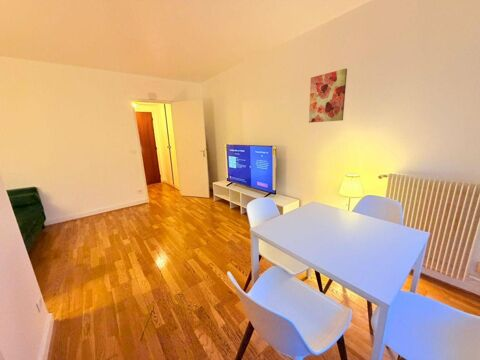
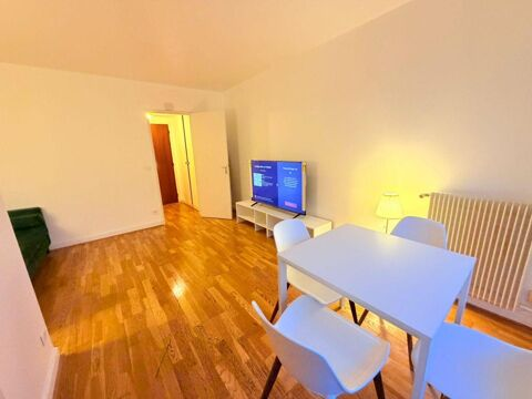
- wall art [308,68,348,124]
